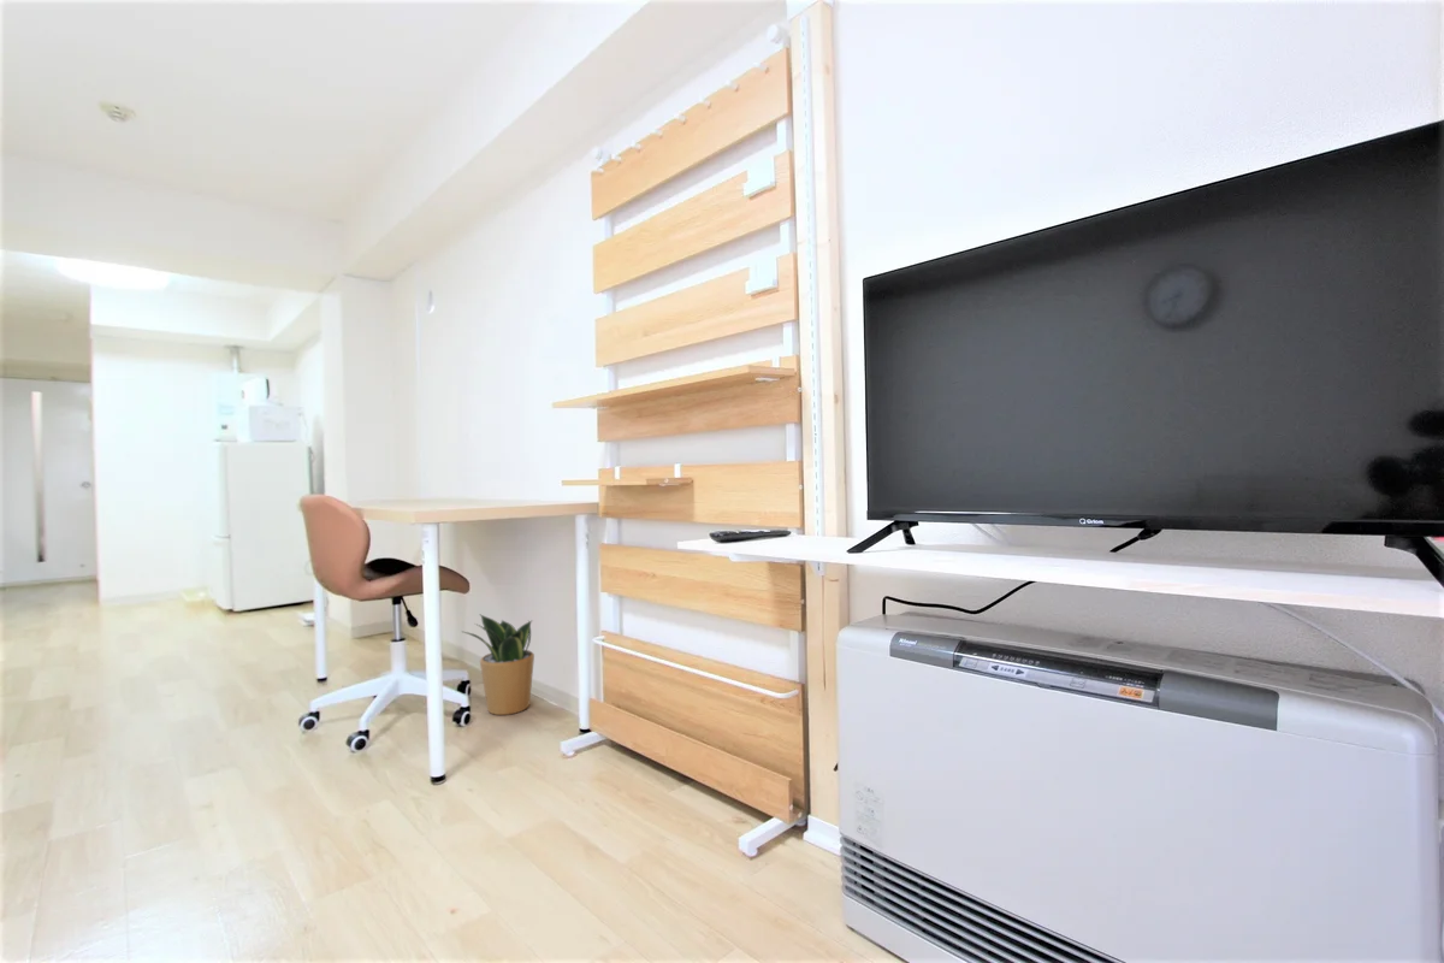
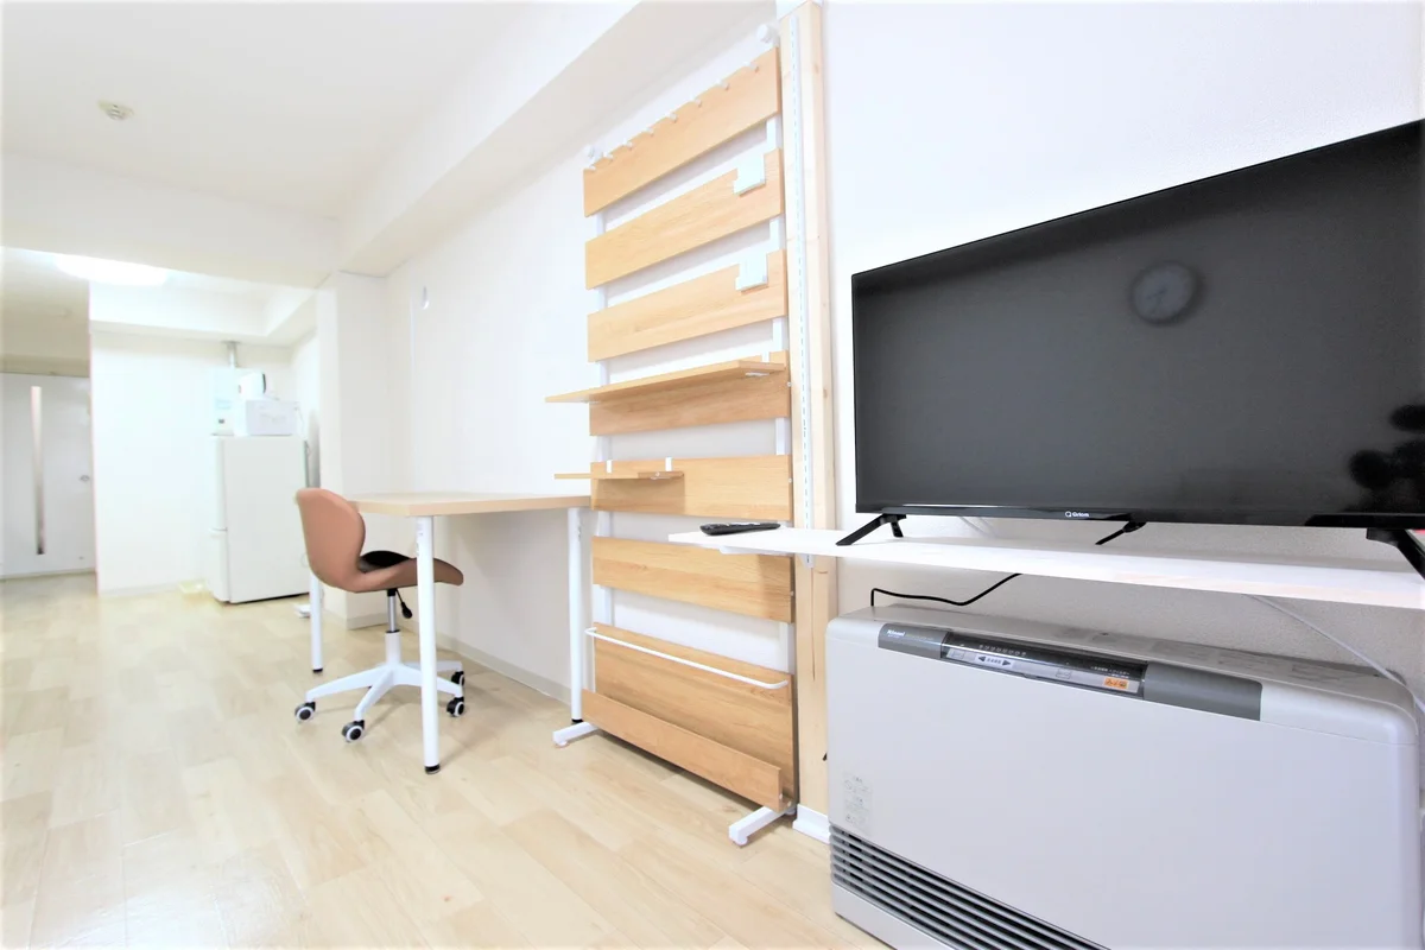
- potted plant [460,614,535,716]
